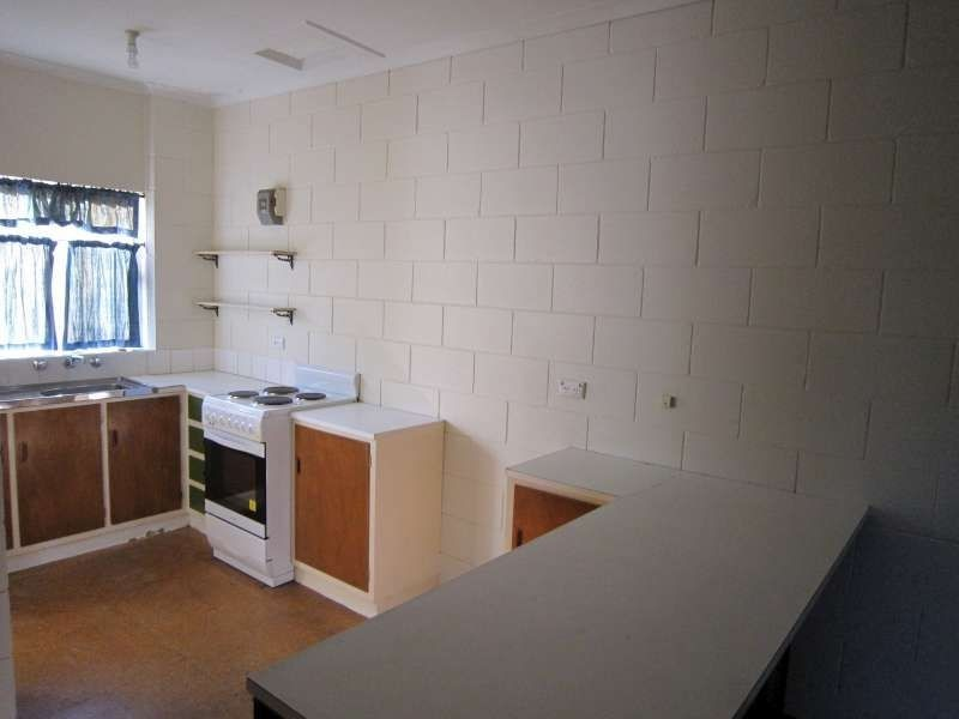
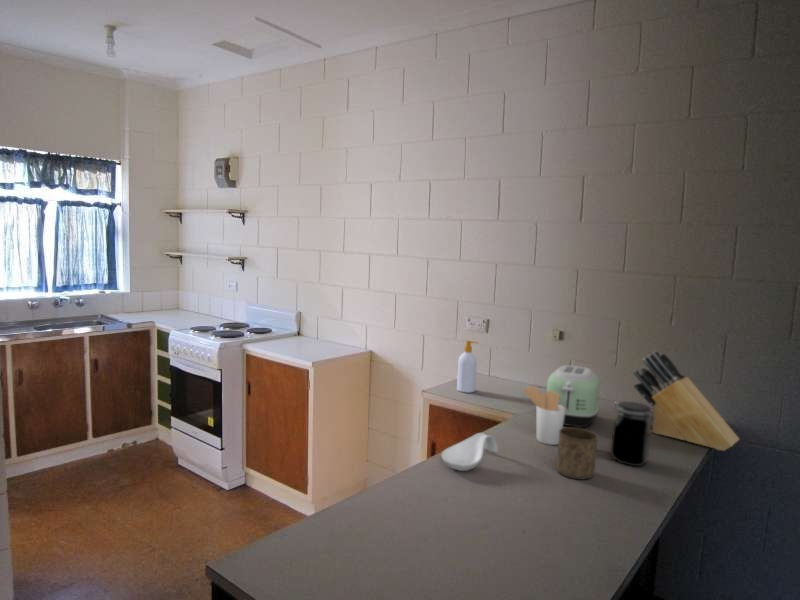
+ soap bottle [456,339,479,394]
+ knife block [632,350,741,452]
+ jar [610,400,655,467]
+ toaster [546,364,601,428]
+ spoon rest [441,432,499,472]
+ utensil holder [522,385,565,446]
+ cup [556,426,599,480]
